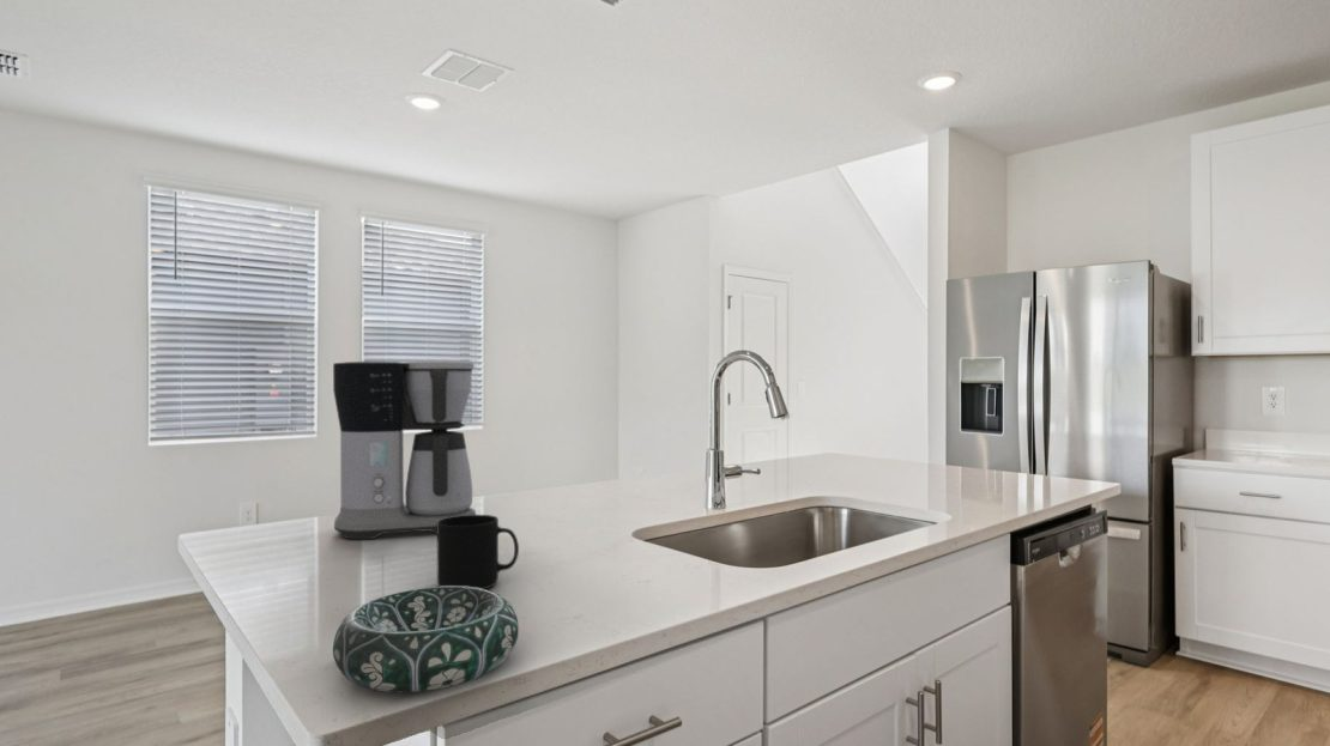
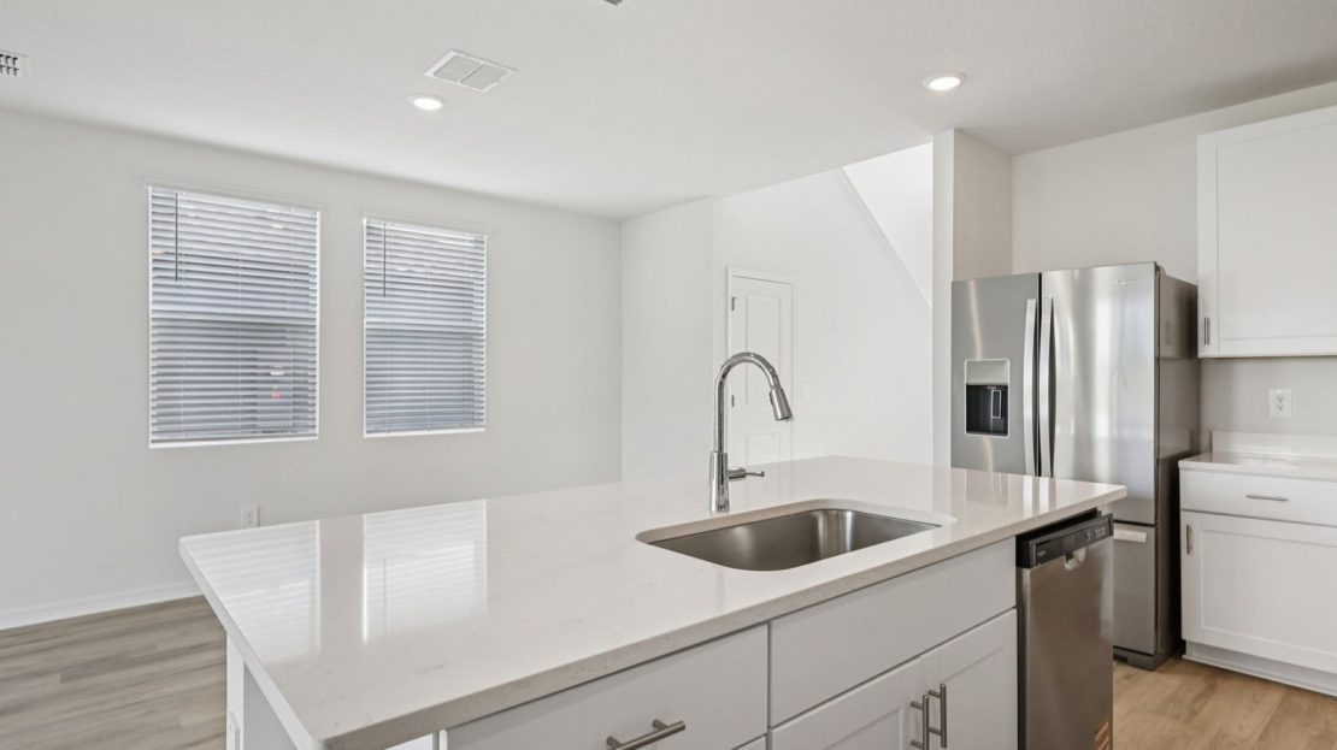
- decorative bowl [332,586,520,693]
- mug [436,514,520,590]
- coffee maker [332,358,477,540]
